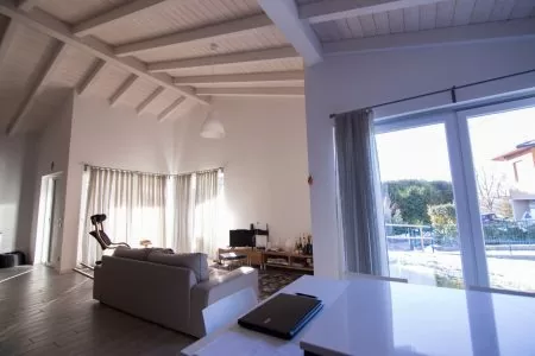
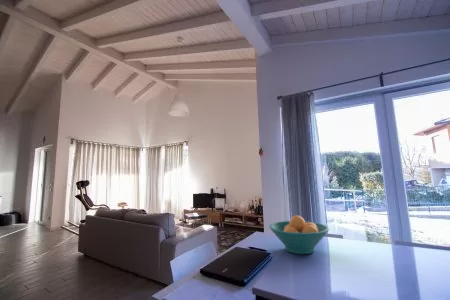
+ fruit bowl [268,215,330,255]
